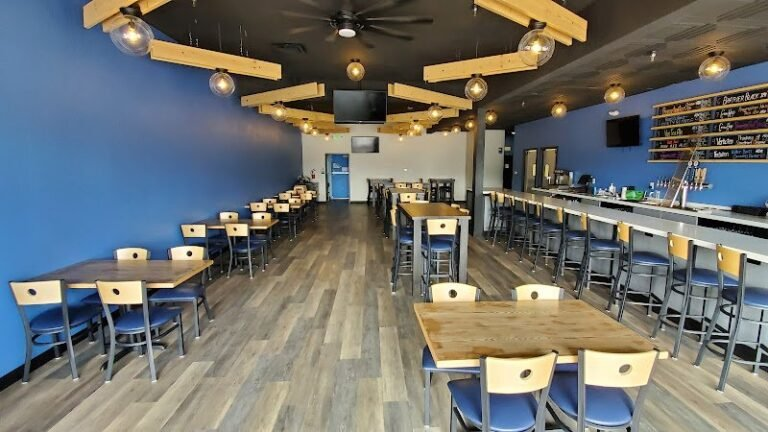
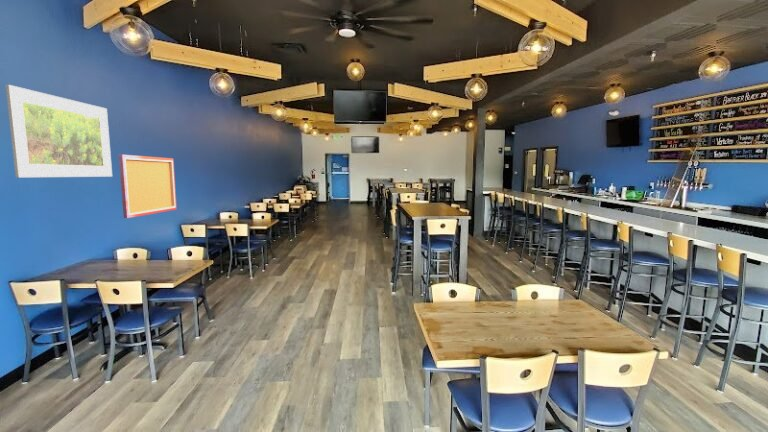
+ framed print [4,84,113,178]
+ wall art [118,154,178,219]
